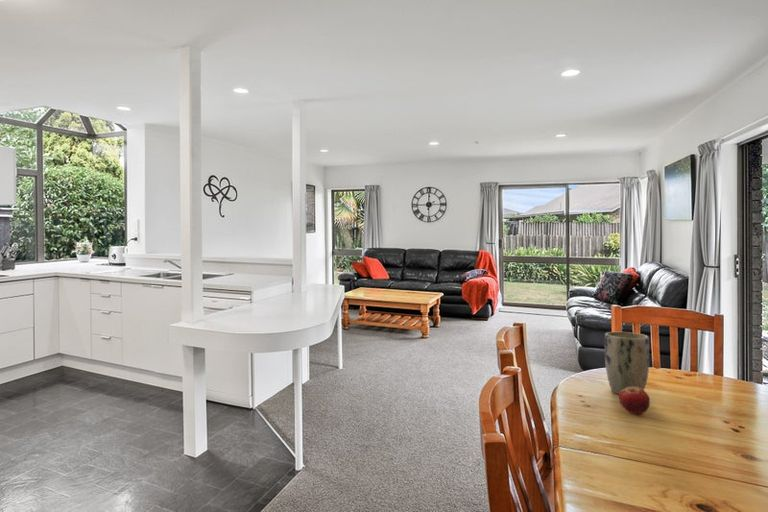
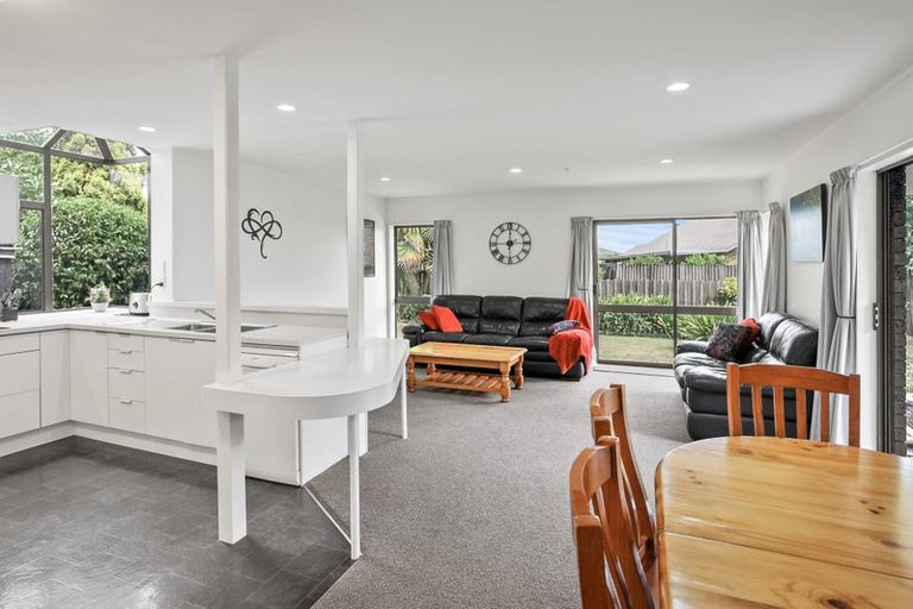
- fruit [618,387,651,415]
- plant pot [604,331,650,395]
